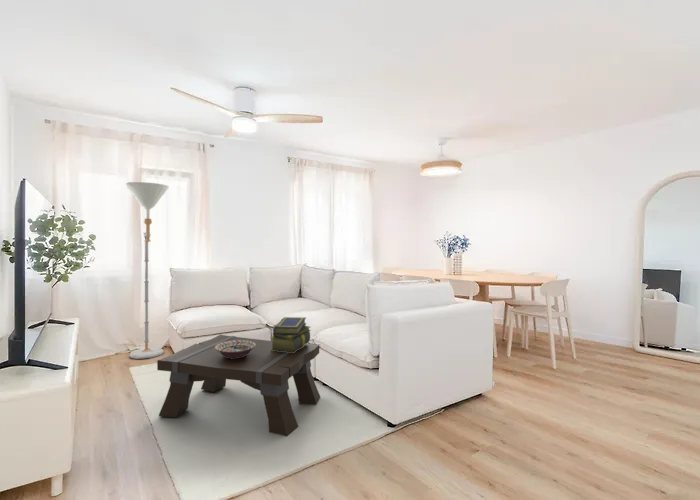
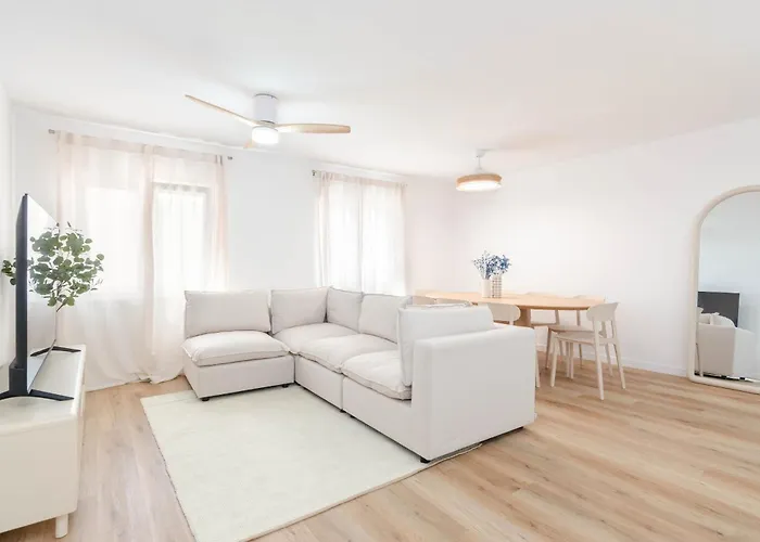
- decorative bowl [215,340,256,359]
- stack of books [269,316,312,353]
- coffee table [156,334,321,437]
- floor lamp [125,181,170,360]
